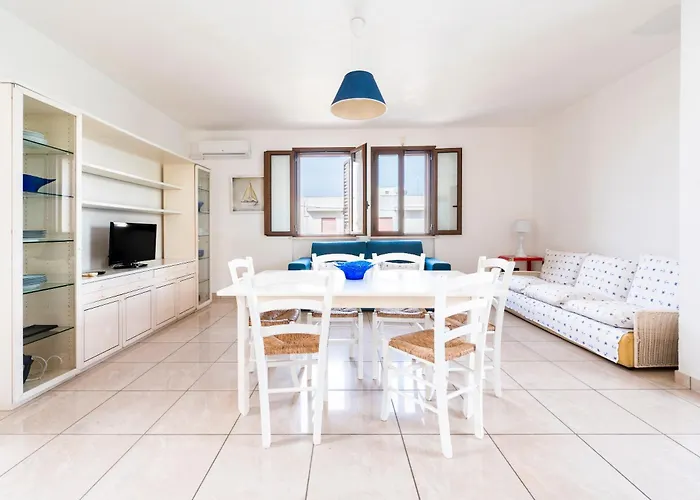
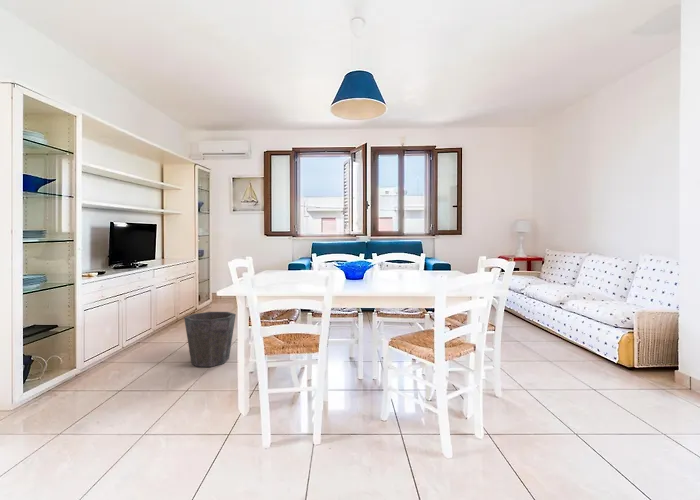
+ waste bin [183,311,237,368]
